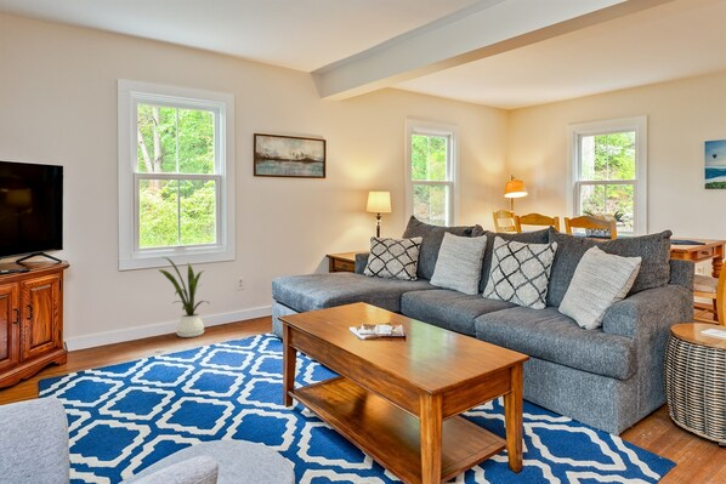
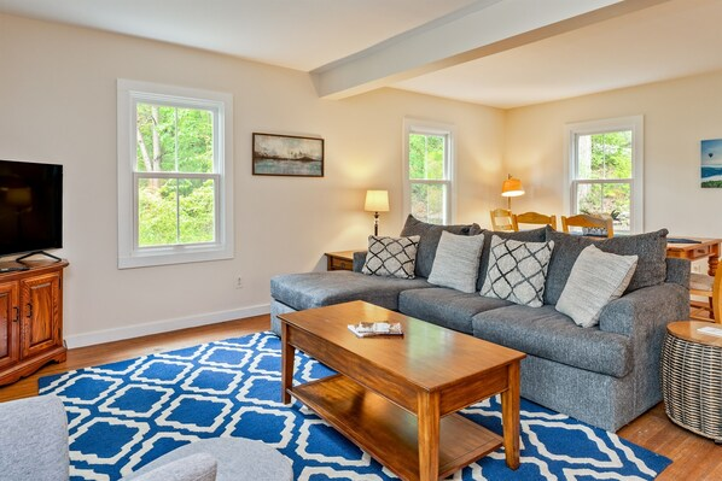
- house plant [158,256,211,338]
